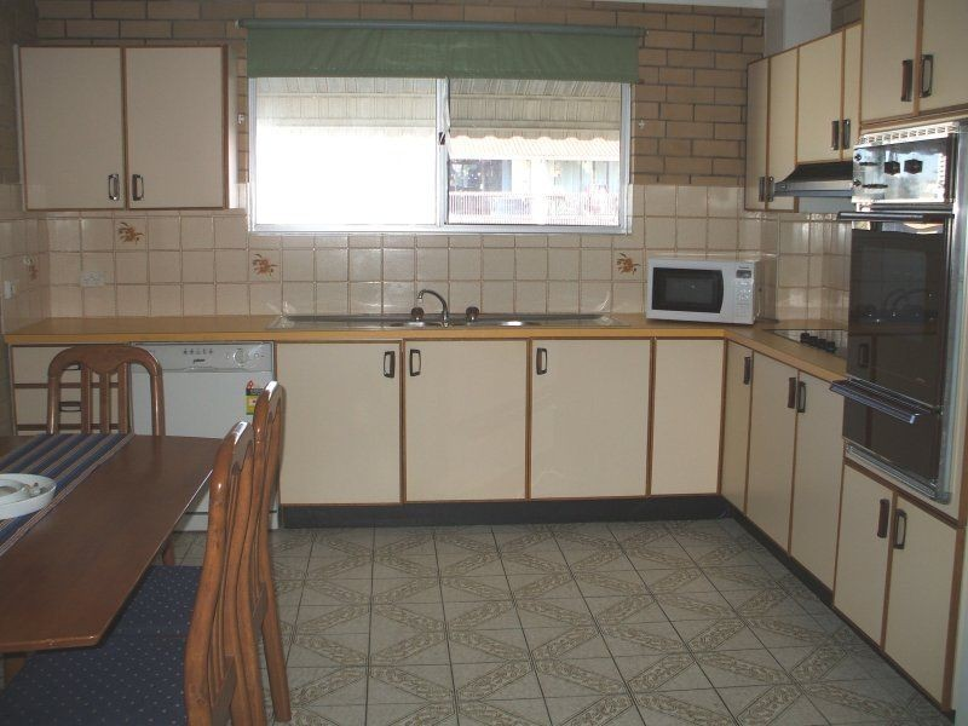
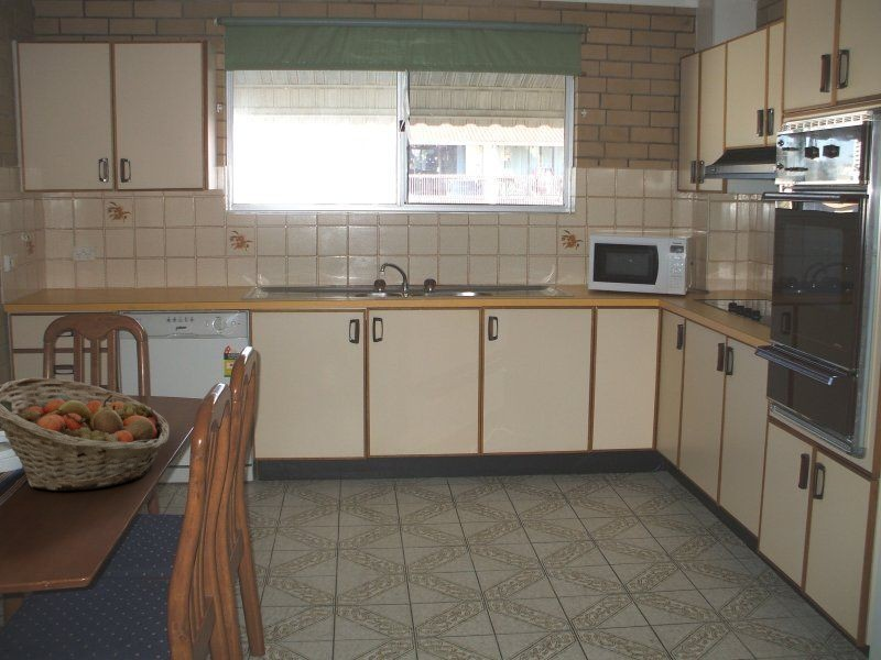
+ fruit basket [0,376,171,492]
